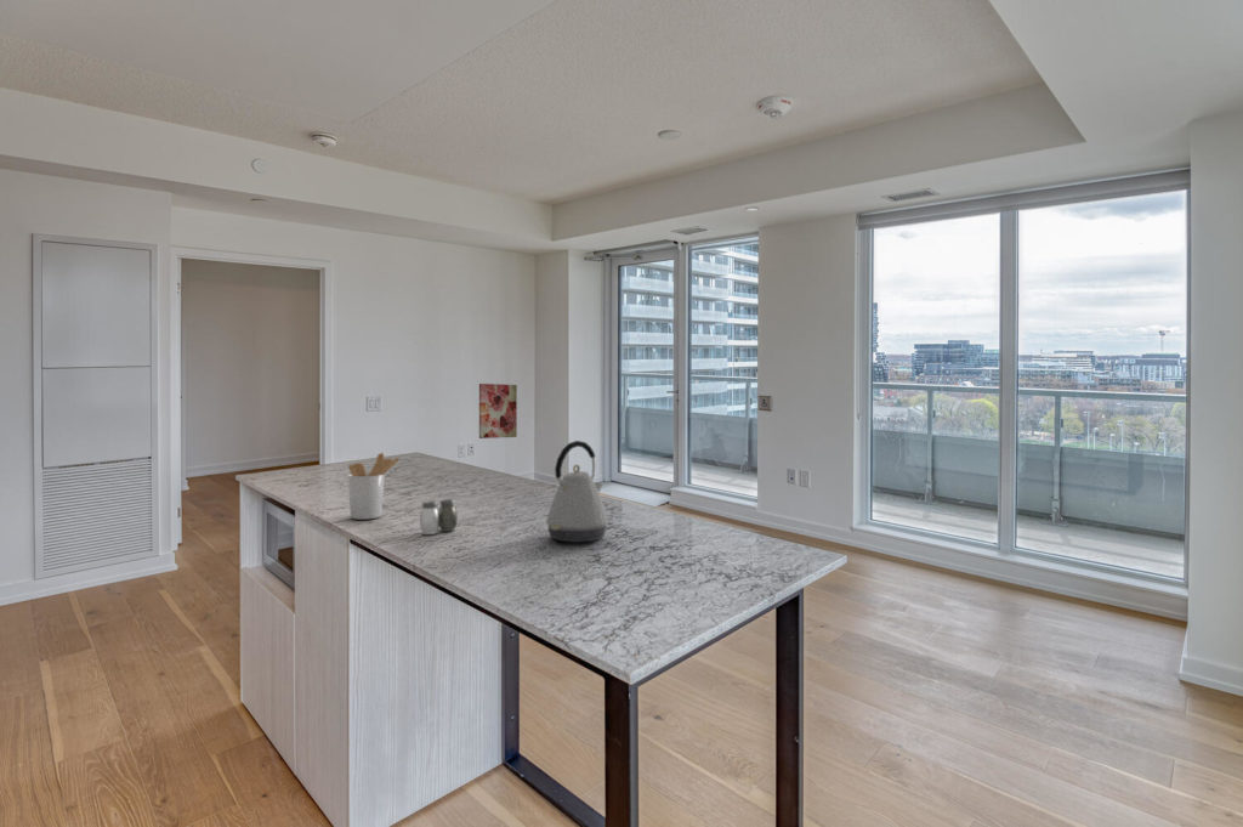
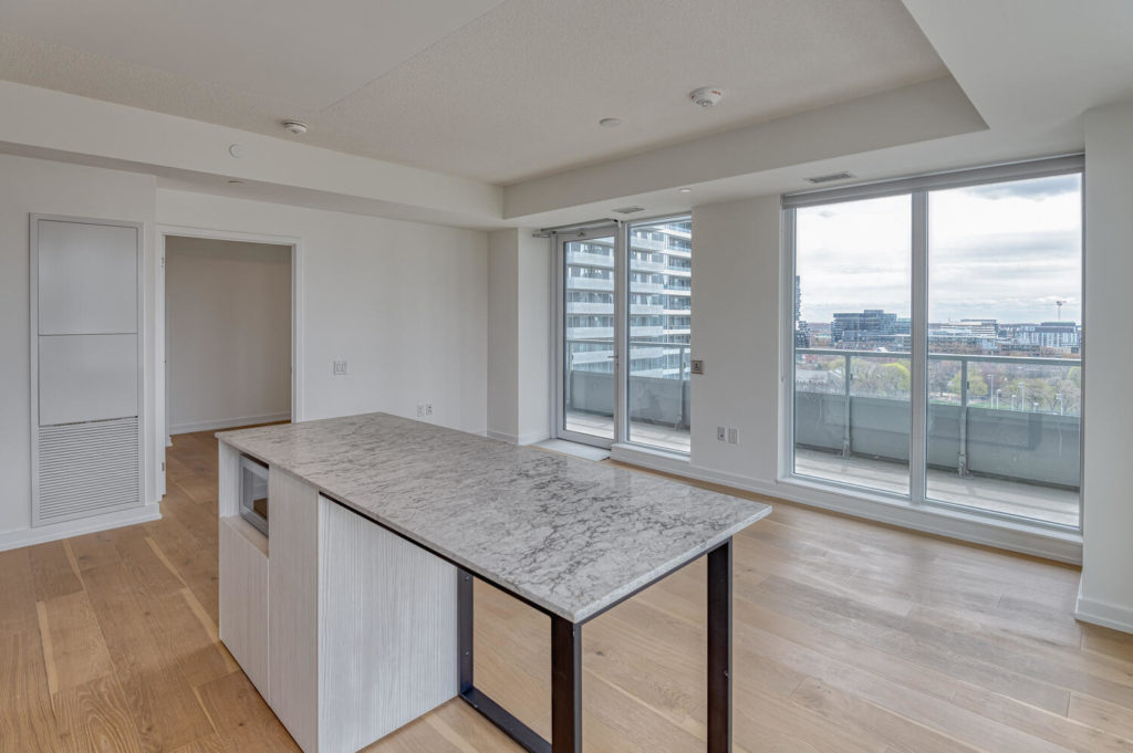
- kettle [545,440,609,544]
- utensil holder [347,452,401,521]
- salt and pepper shaker [419,498,459,536]
- wall art [478,383,518,440]
